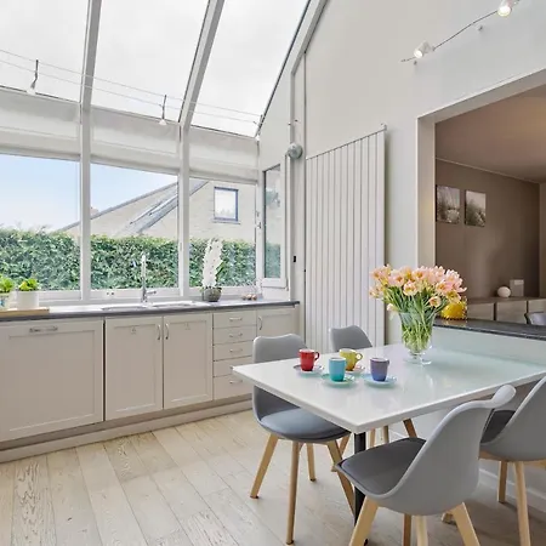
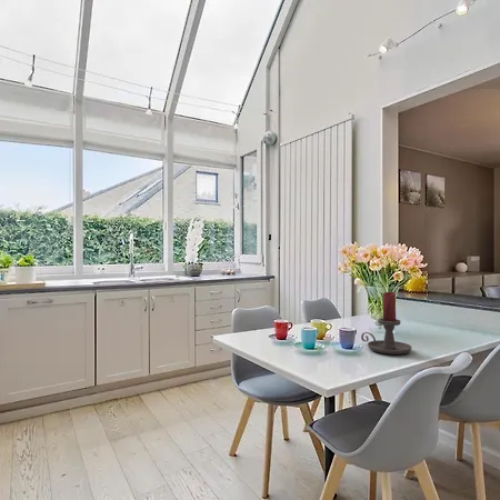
+ candle holder [360,291,413,356]
